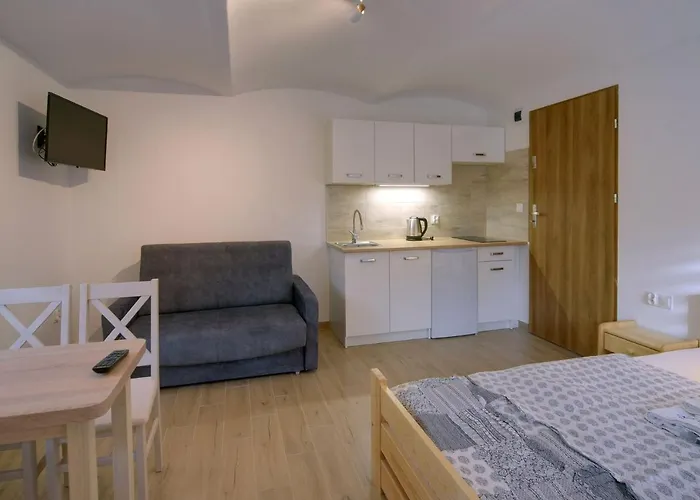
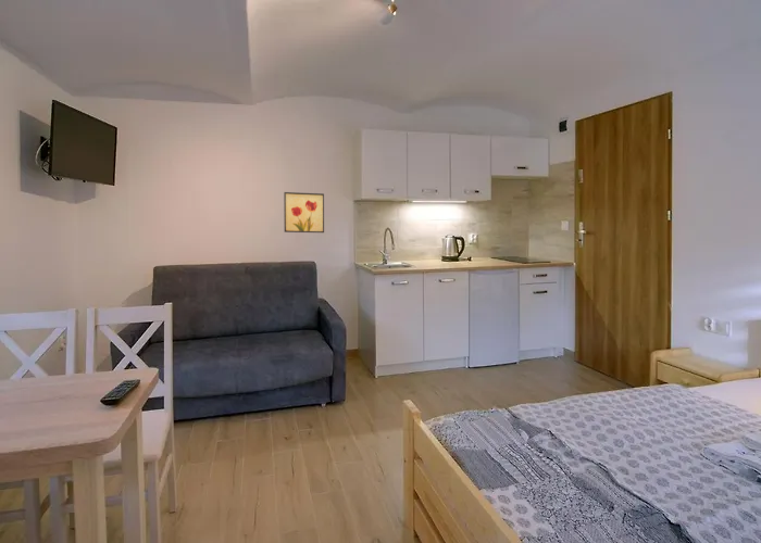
+ wall art [283,191,325,233]
